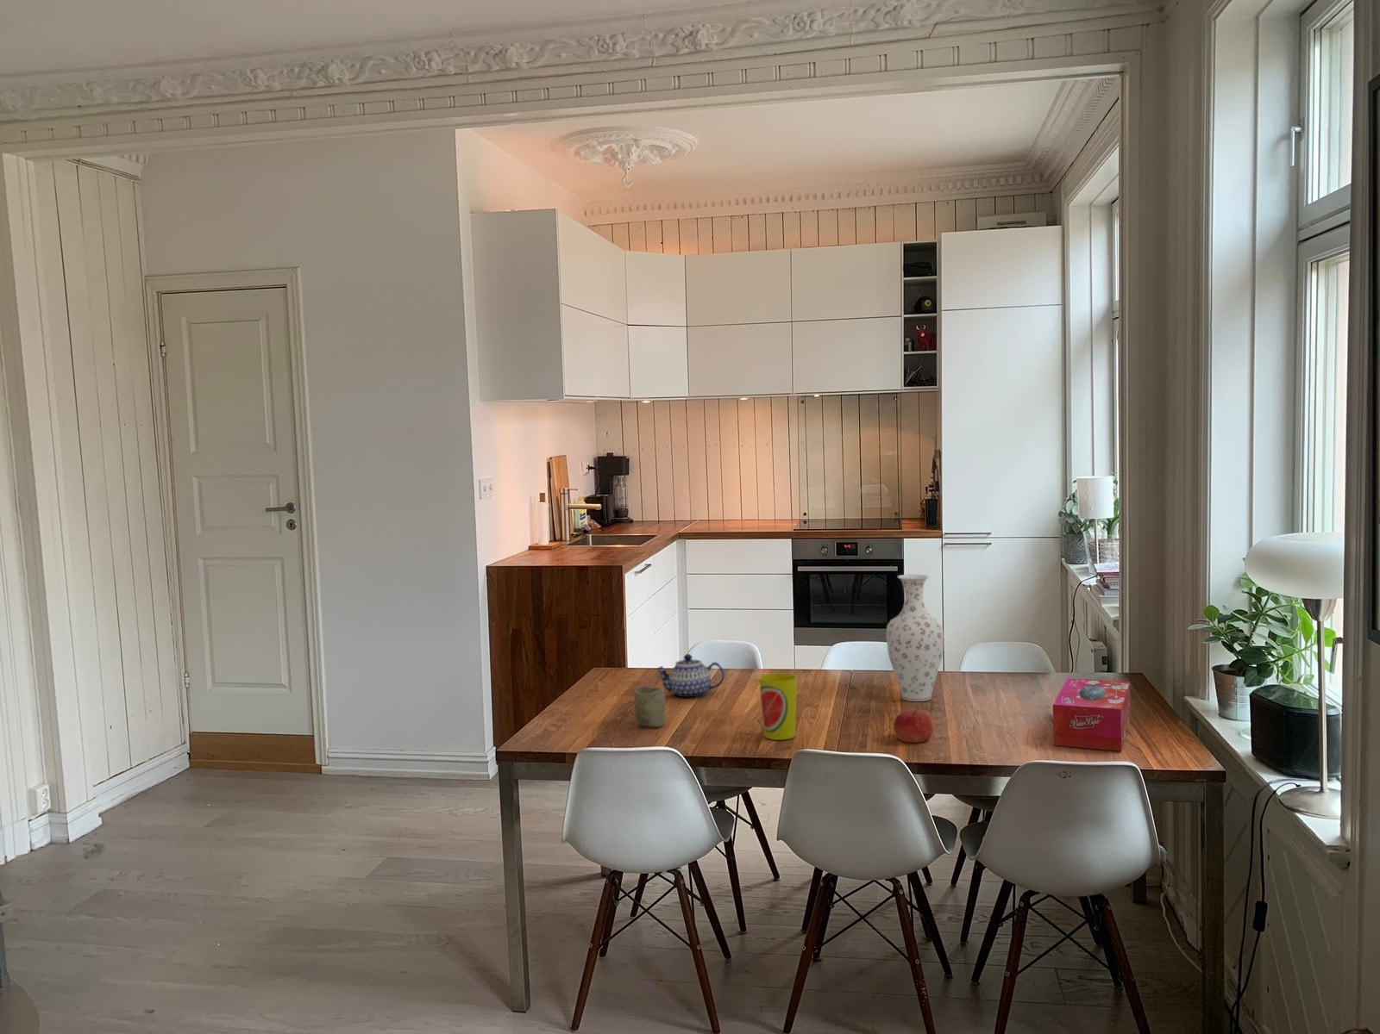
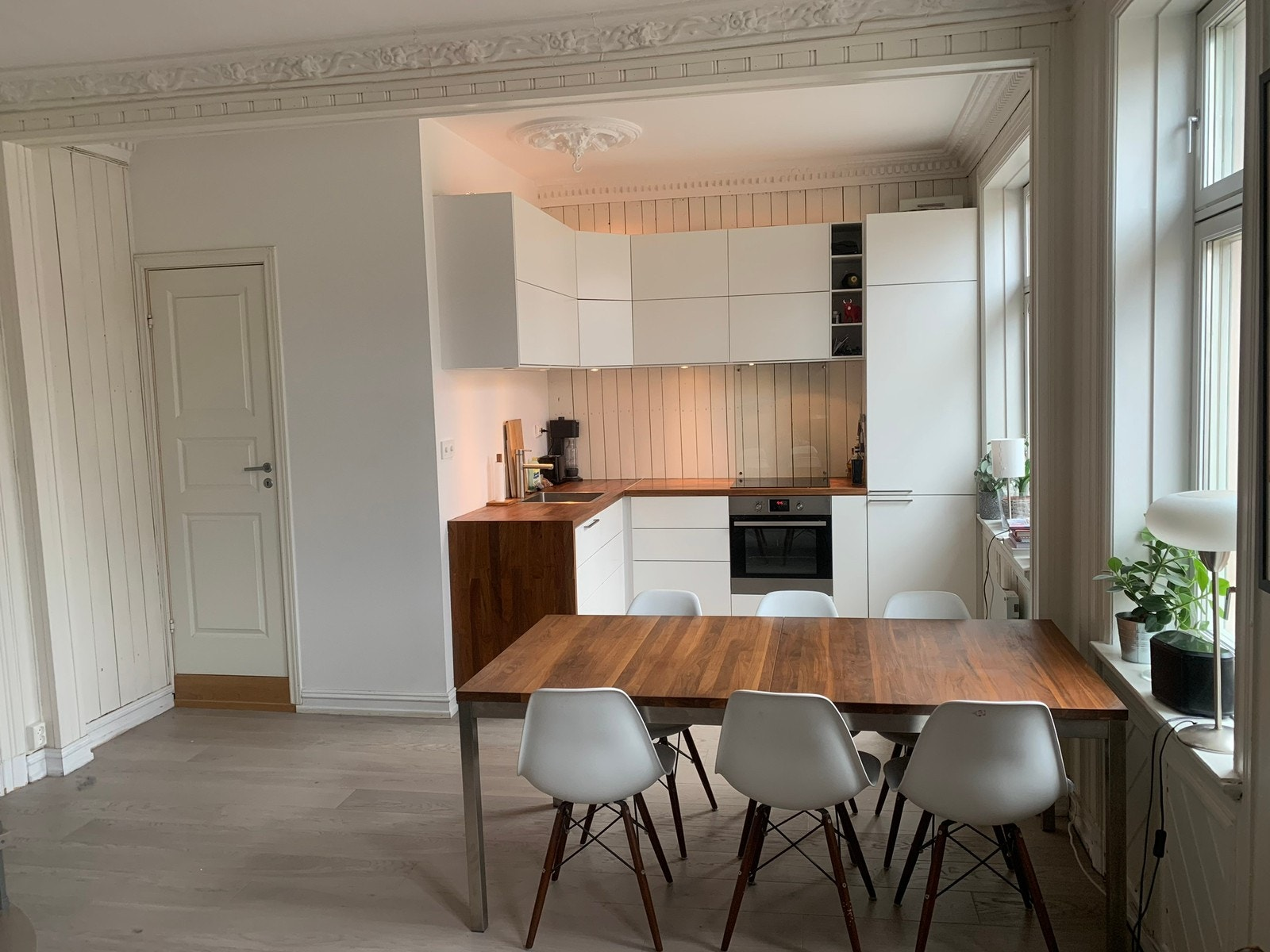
- teapot [656,653,726,698]
- cup [633,685,666,728]
- vase [885,573,944,703]
- tissue box [1052,678,1131,752]
- cup [758,672,798,741]
- fruit [893,708,934,744]
